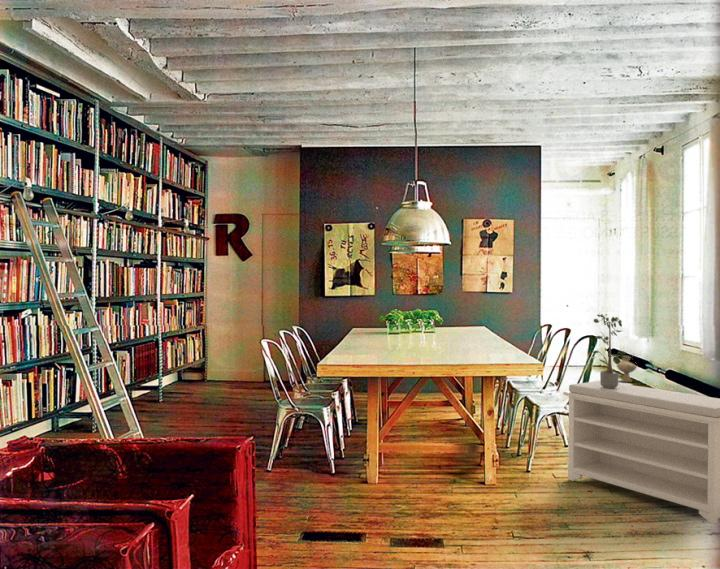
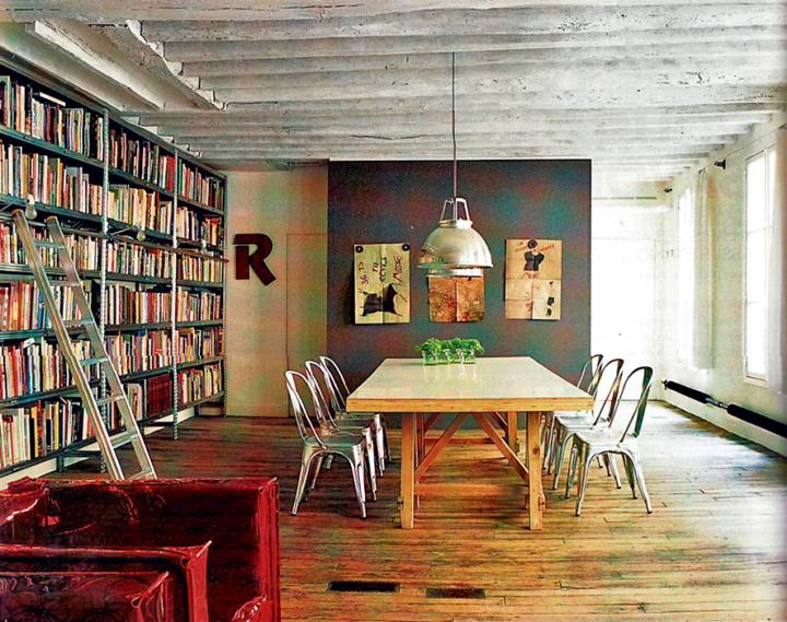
- bench [562,380,720,525]
- vase [616,355,638,383]
- potted plant [589,312,630,388]
